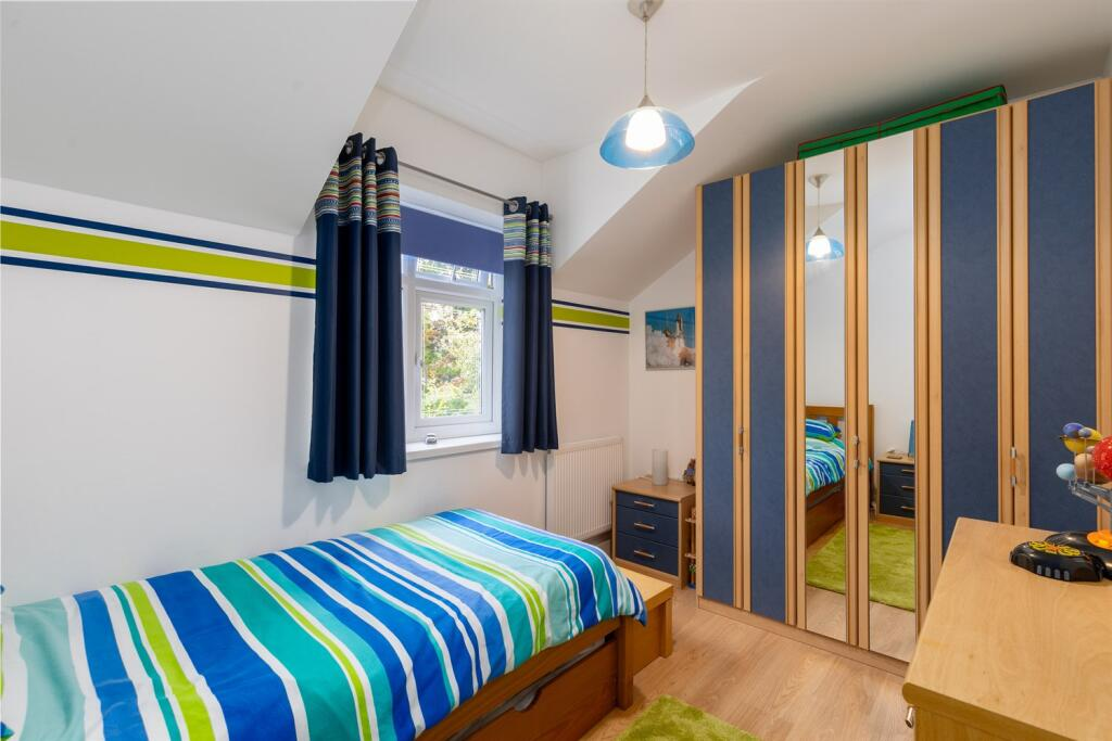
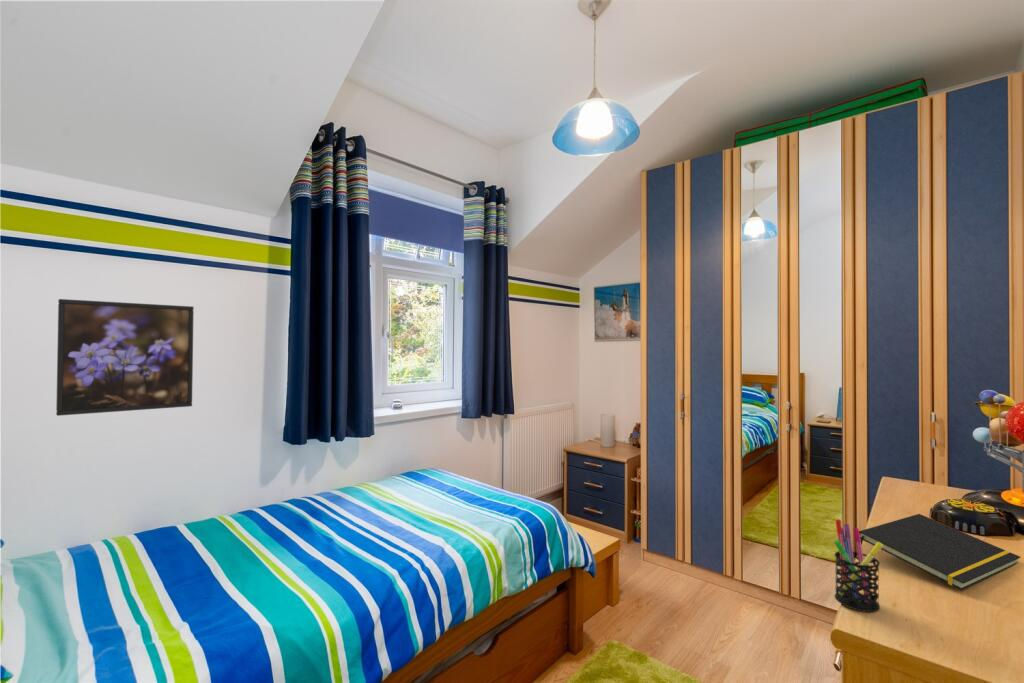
+ notepad [859,513,1022,591]
+ pen holder [833,519,883,613]
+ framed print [55,298,195,417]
